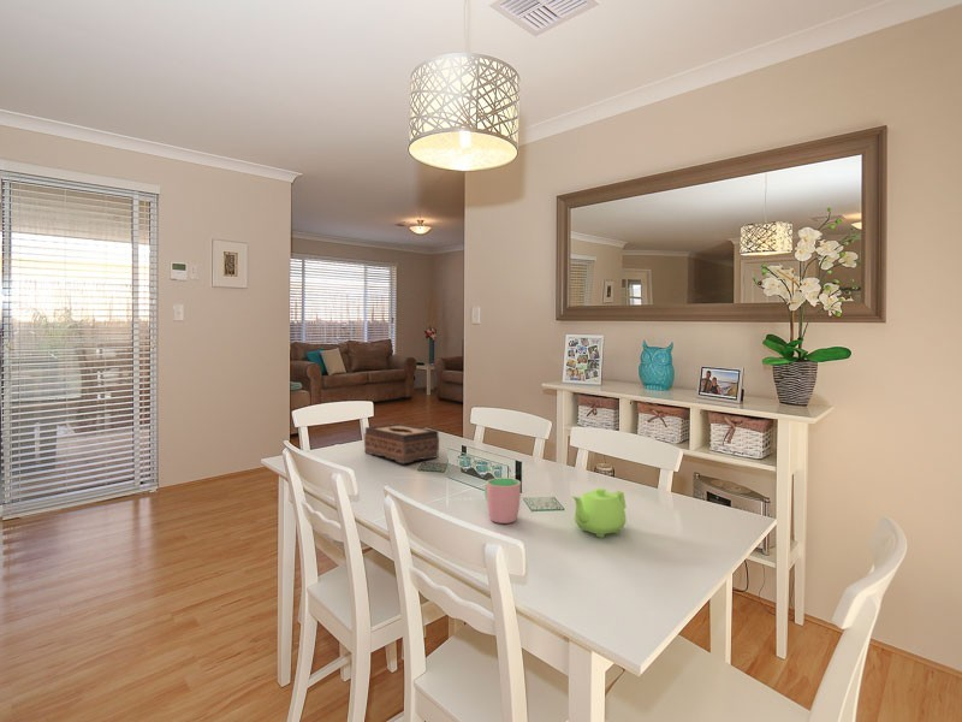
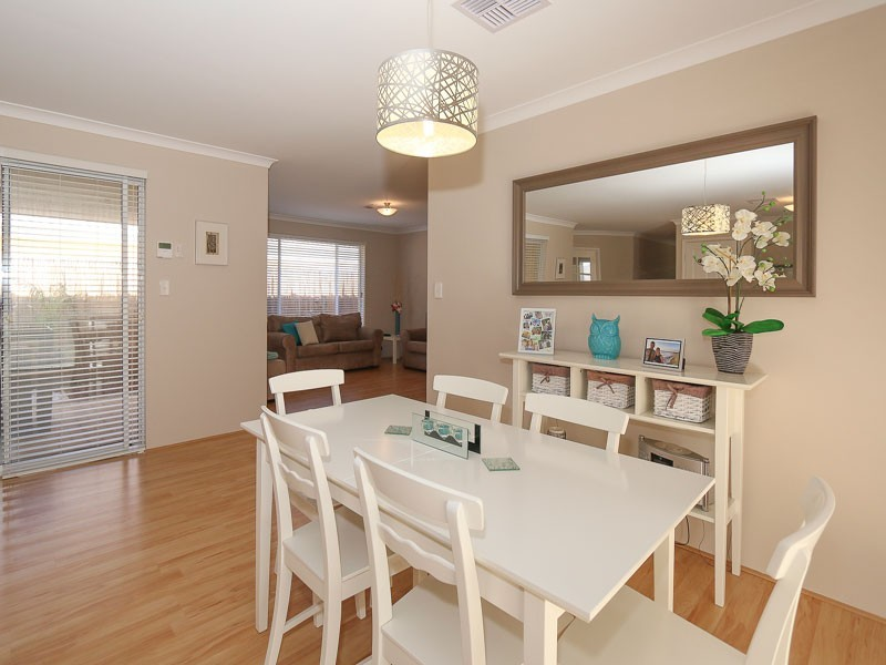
- cup [483,477,522,525]
- teapot [571,487,628,539]
- tissue box [363,422,440,464]
